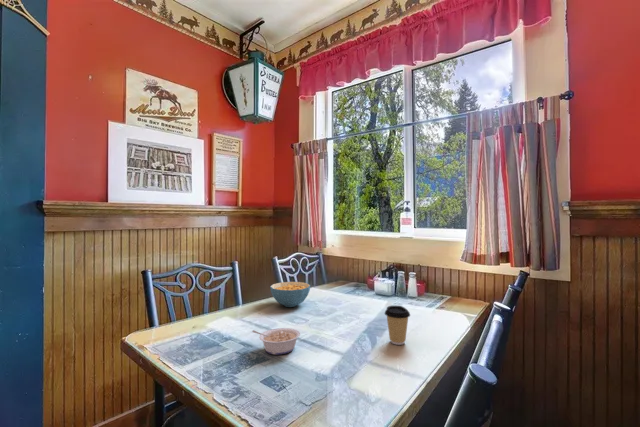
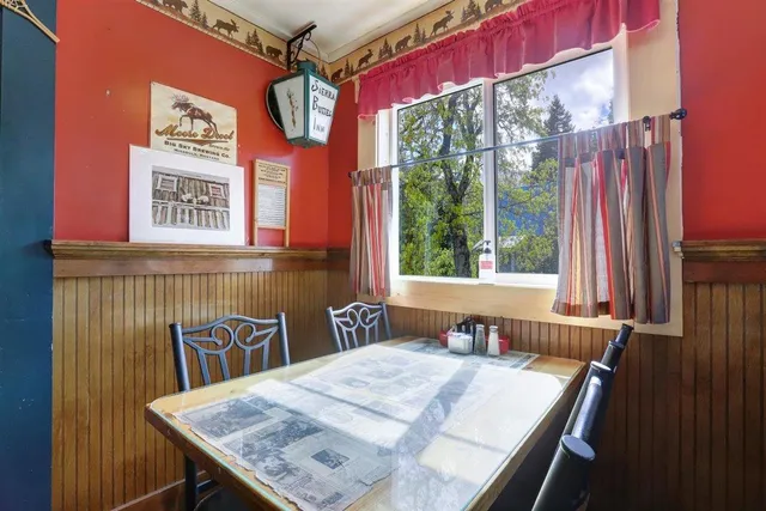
- legume [251,327,301,356]
- cereal bowl [269,281,311,308]
- coffee cup [384,305,411,346]
